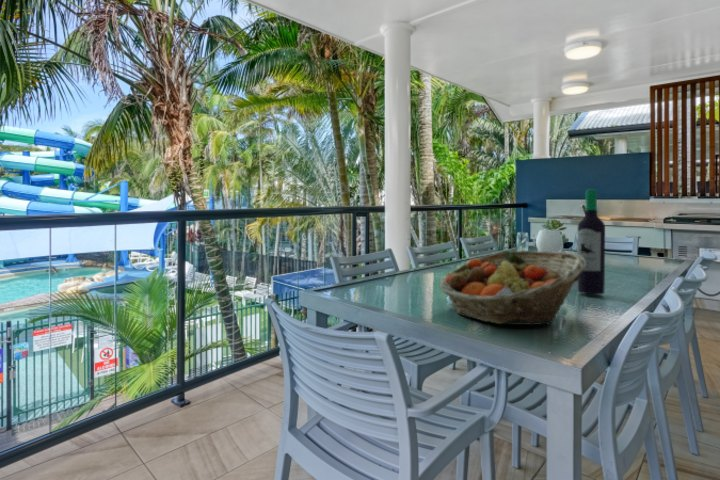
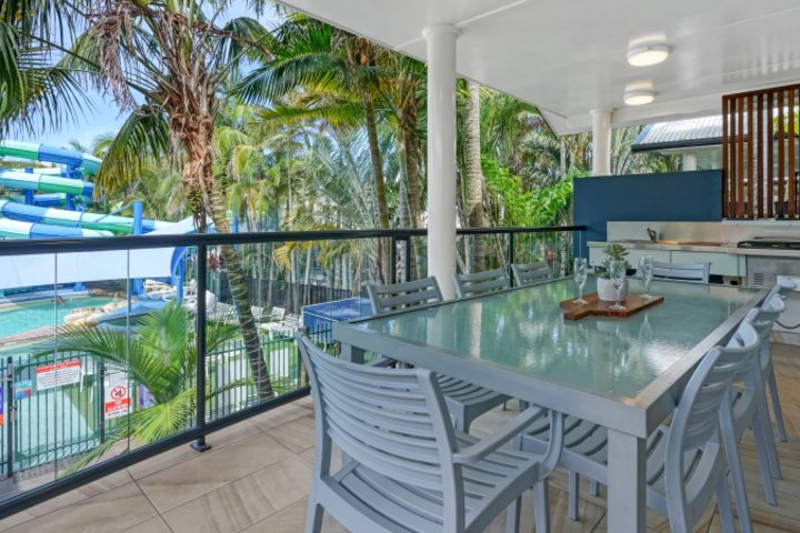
- wine bottle [535,188,606,295]
- fruit basket [439,250,586,326]
